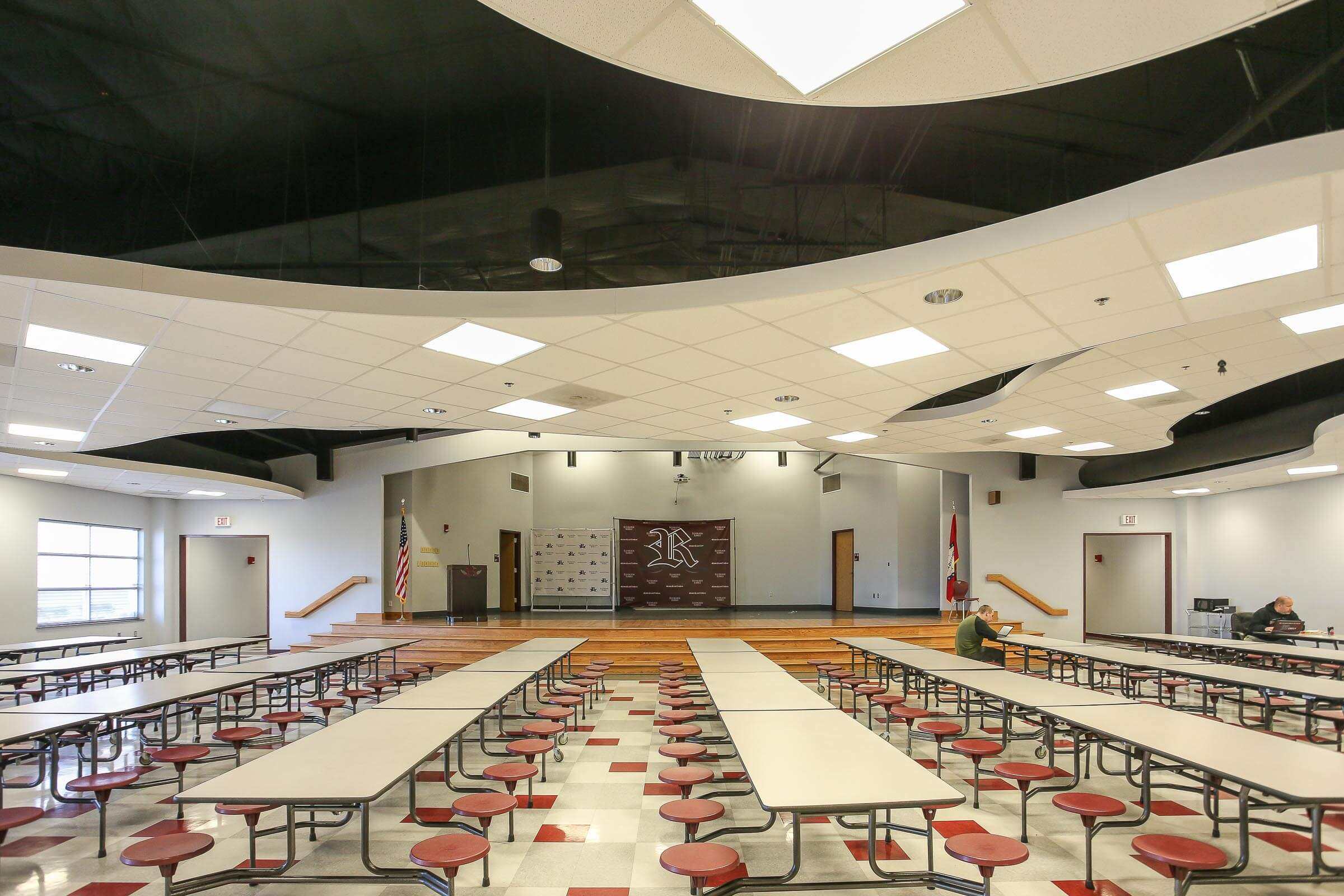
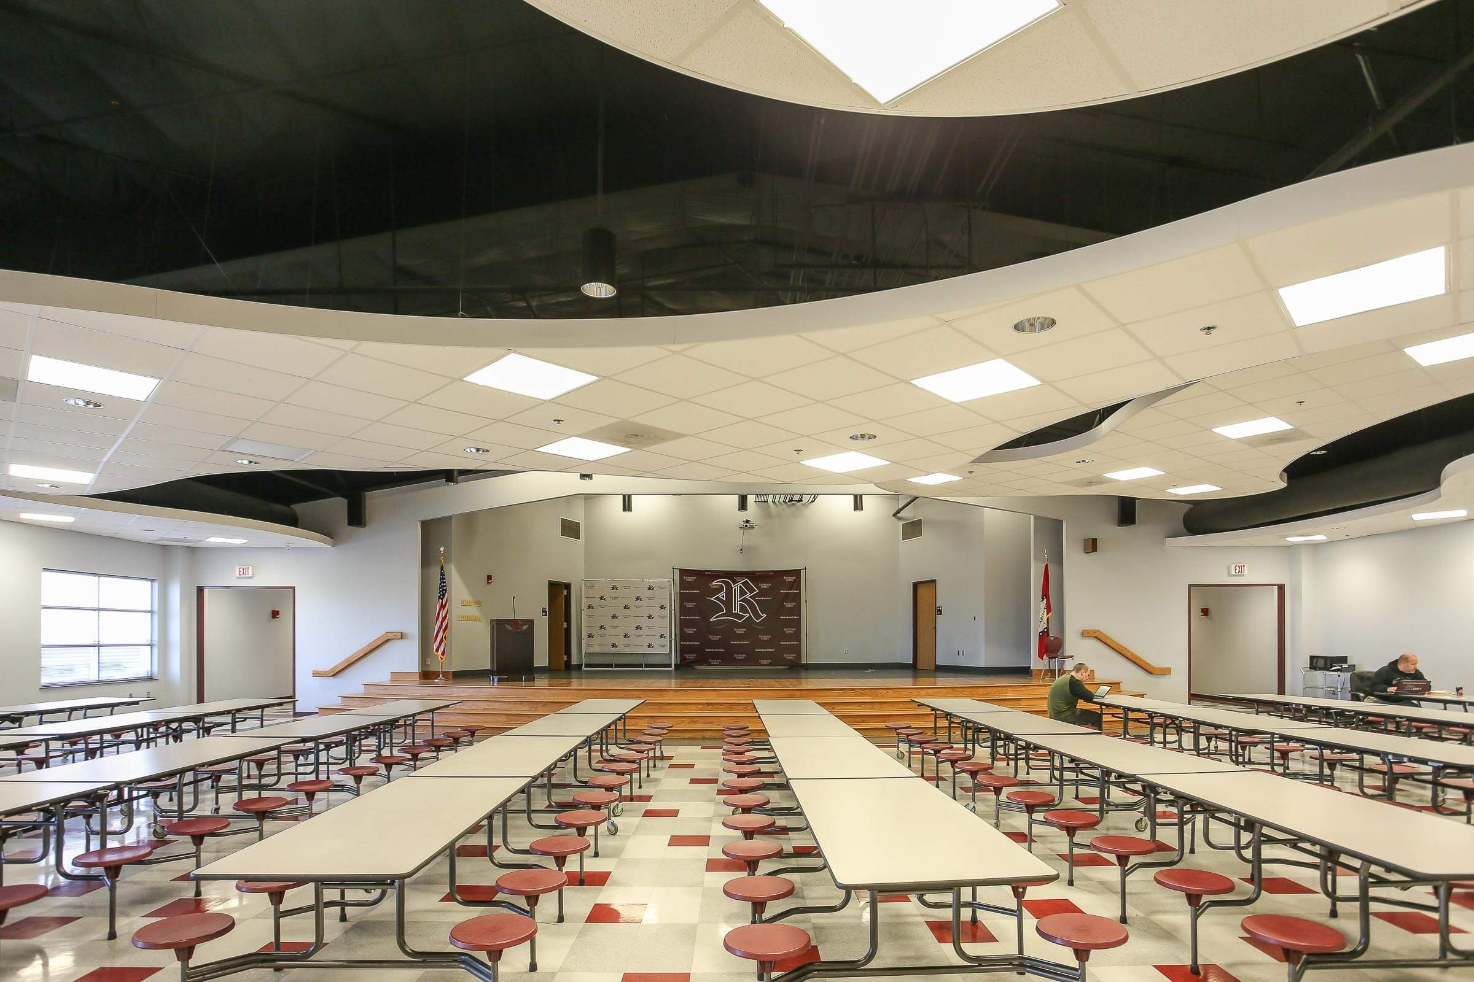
- toy figurine [1217,359,1228,376]
